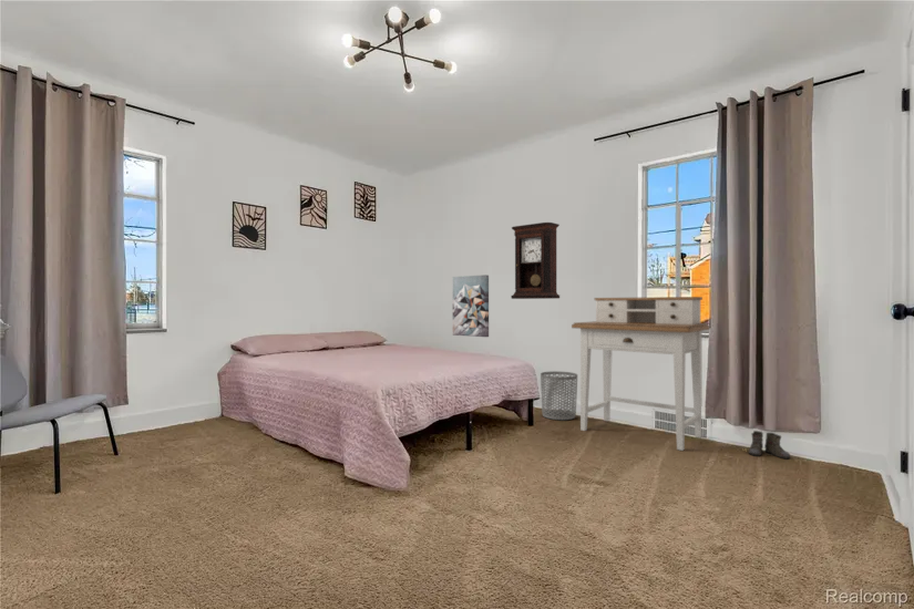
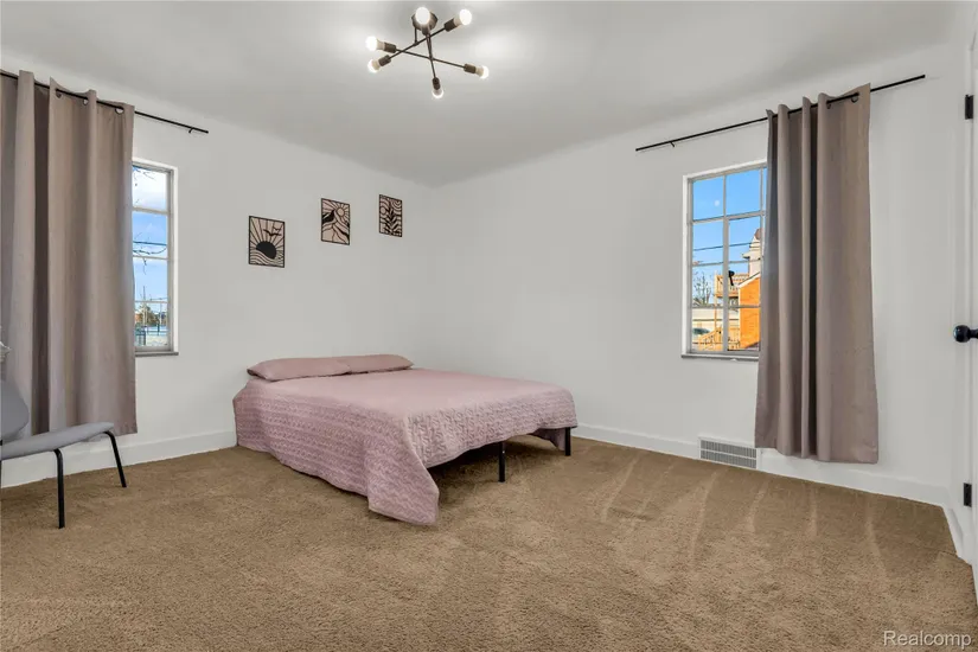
- desk [571,296,710,452]
- boots [748,430,791,460]
- pendulum clock [510,221,561,300]
- wall art [452,273,490,338]
- waste bin [540,370,578,421]
